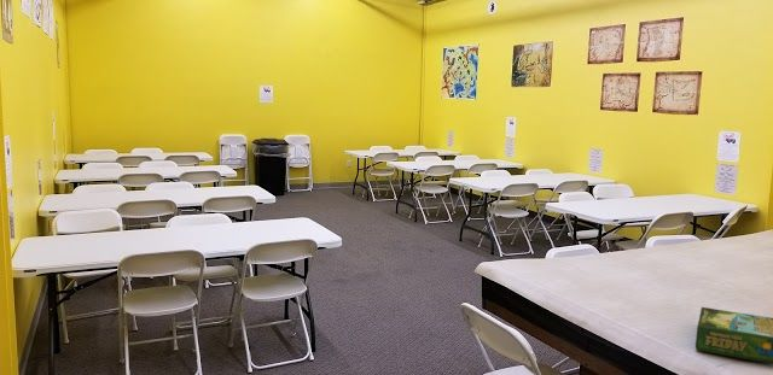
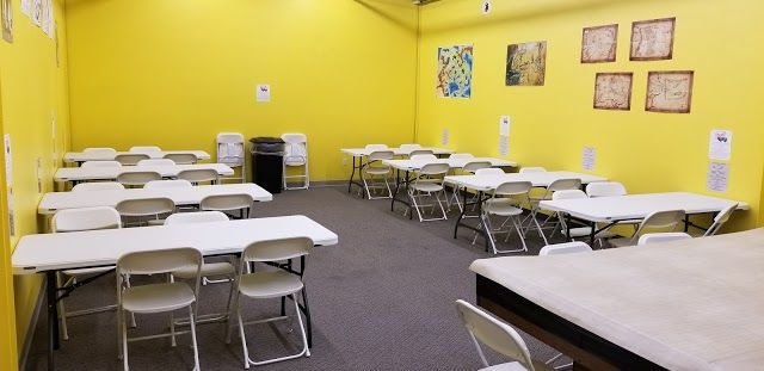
- board game [694,306,773,365]
